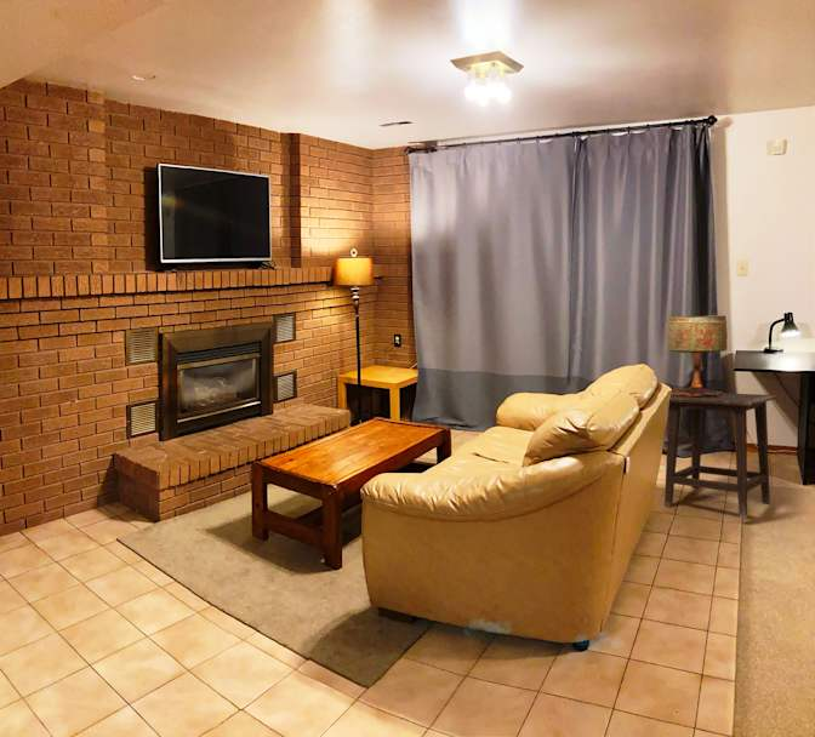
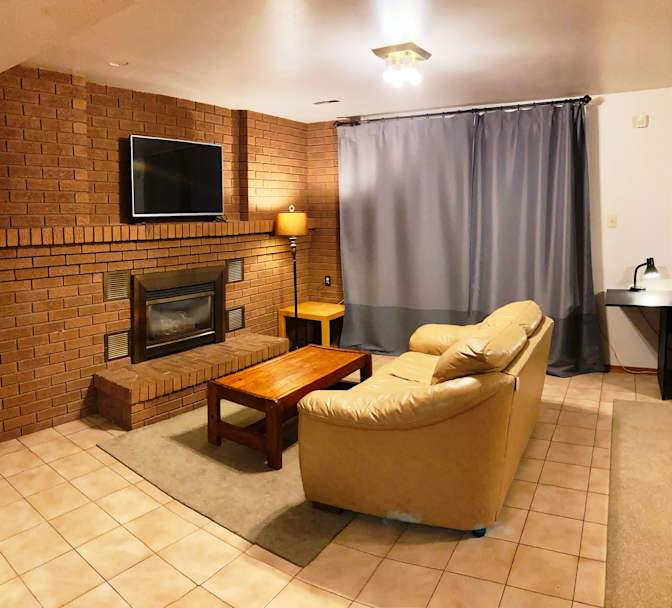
- side table [663,392,779,520]
- table lamp [666,314,729,398]
